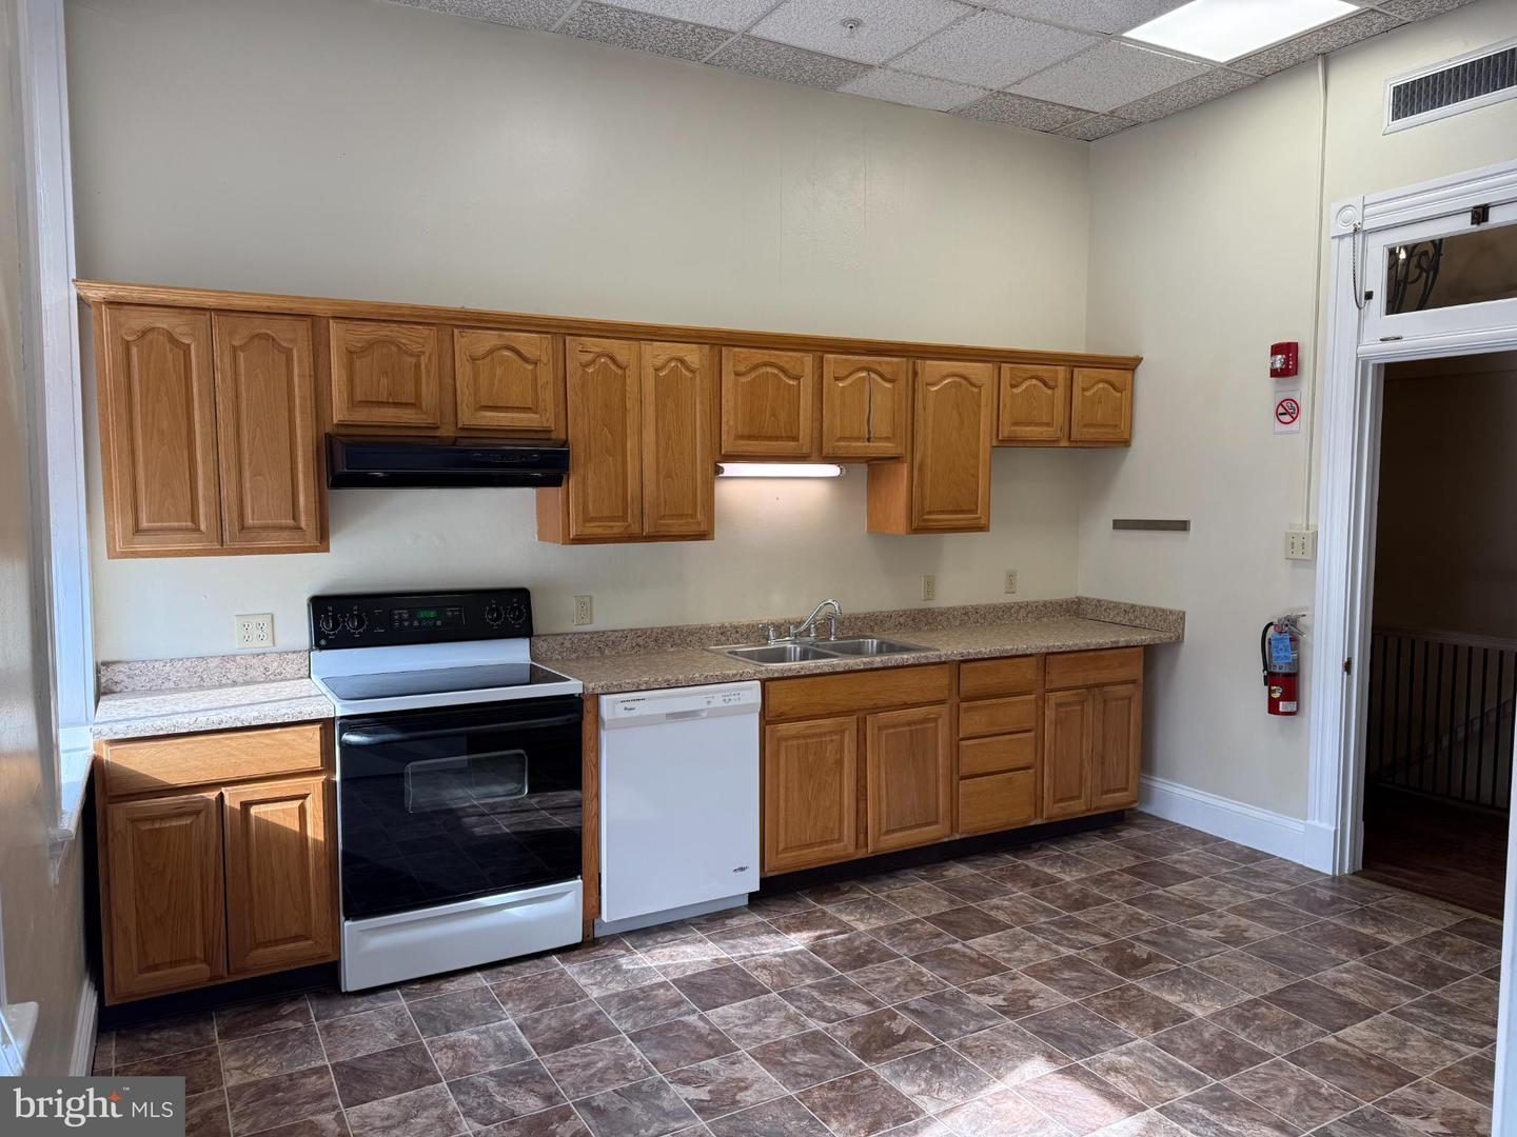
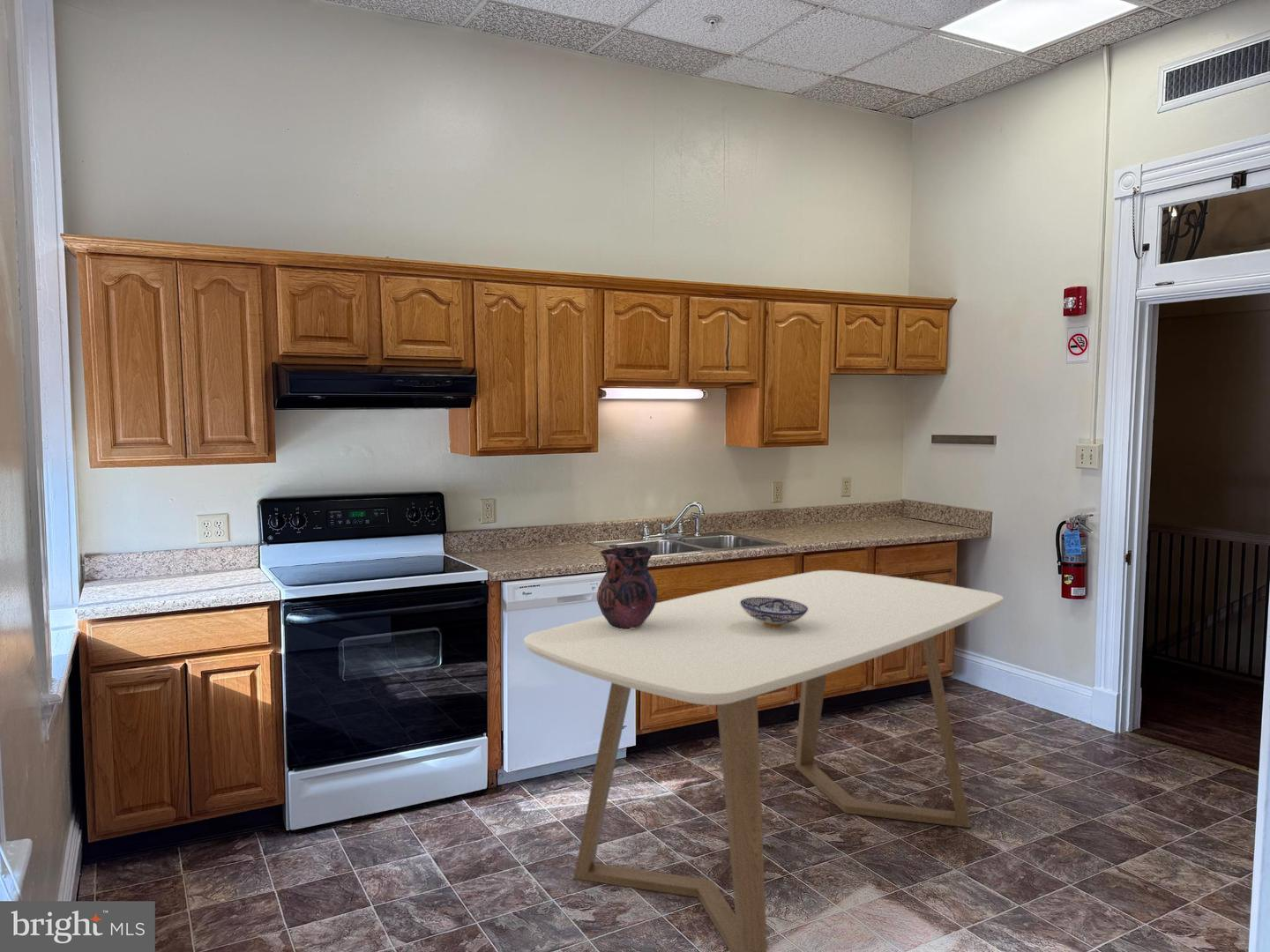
+ dining table [523,569,1005,952]
+ bowl [740,597,808,628]
+ vase [596,546,658,629]
